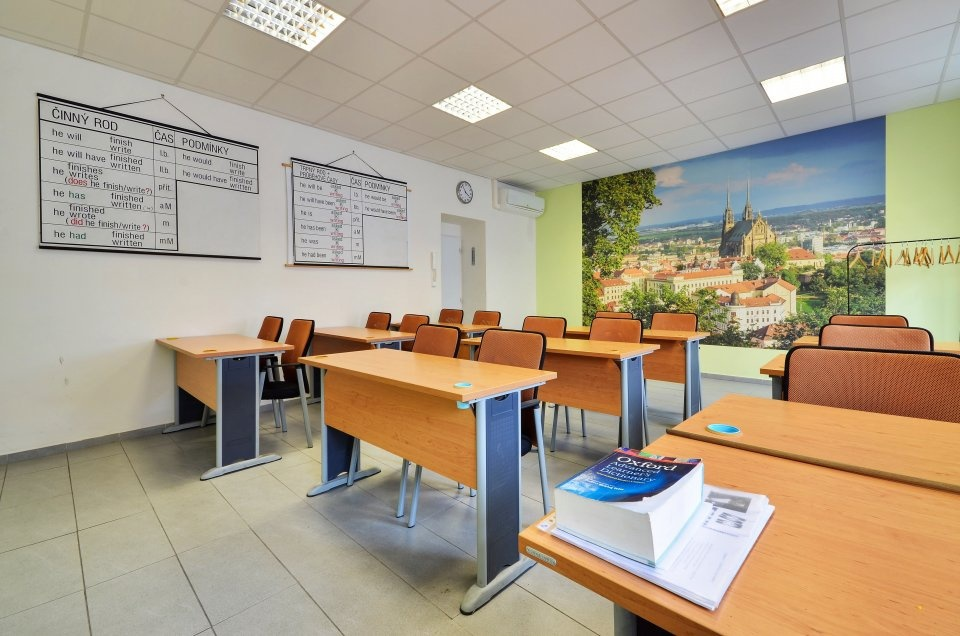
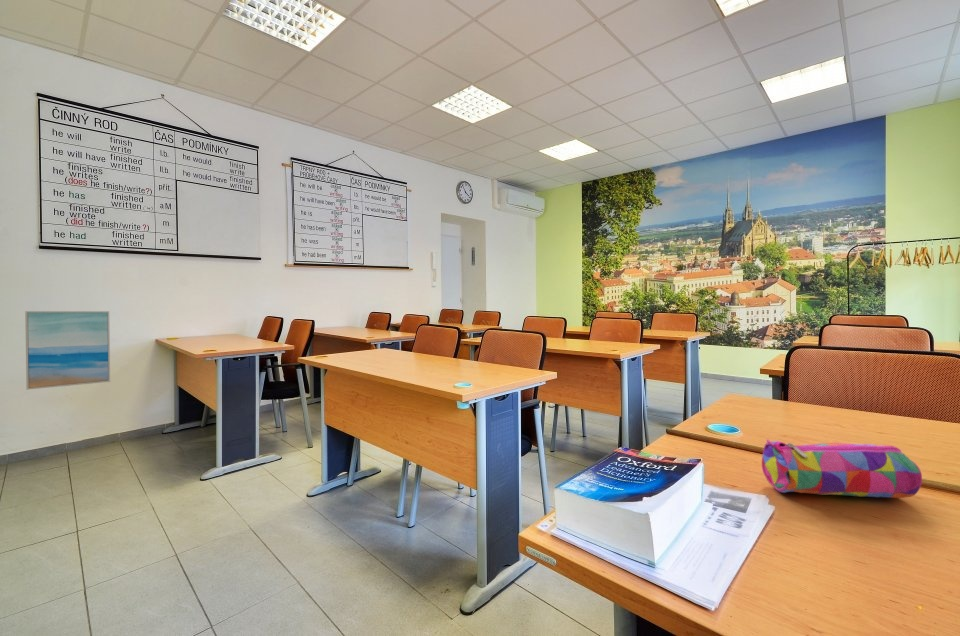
+ wall art [24,310,111,390]
+ pencil case [761,438,923,499]
